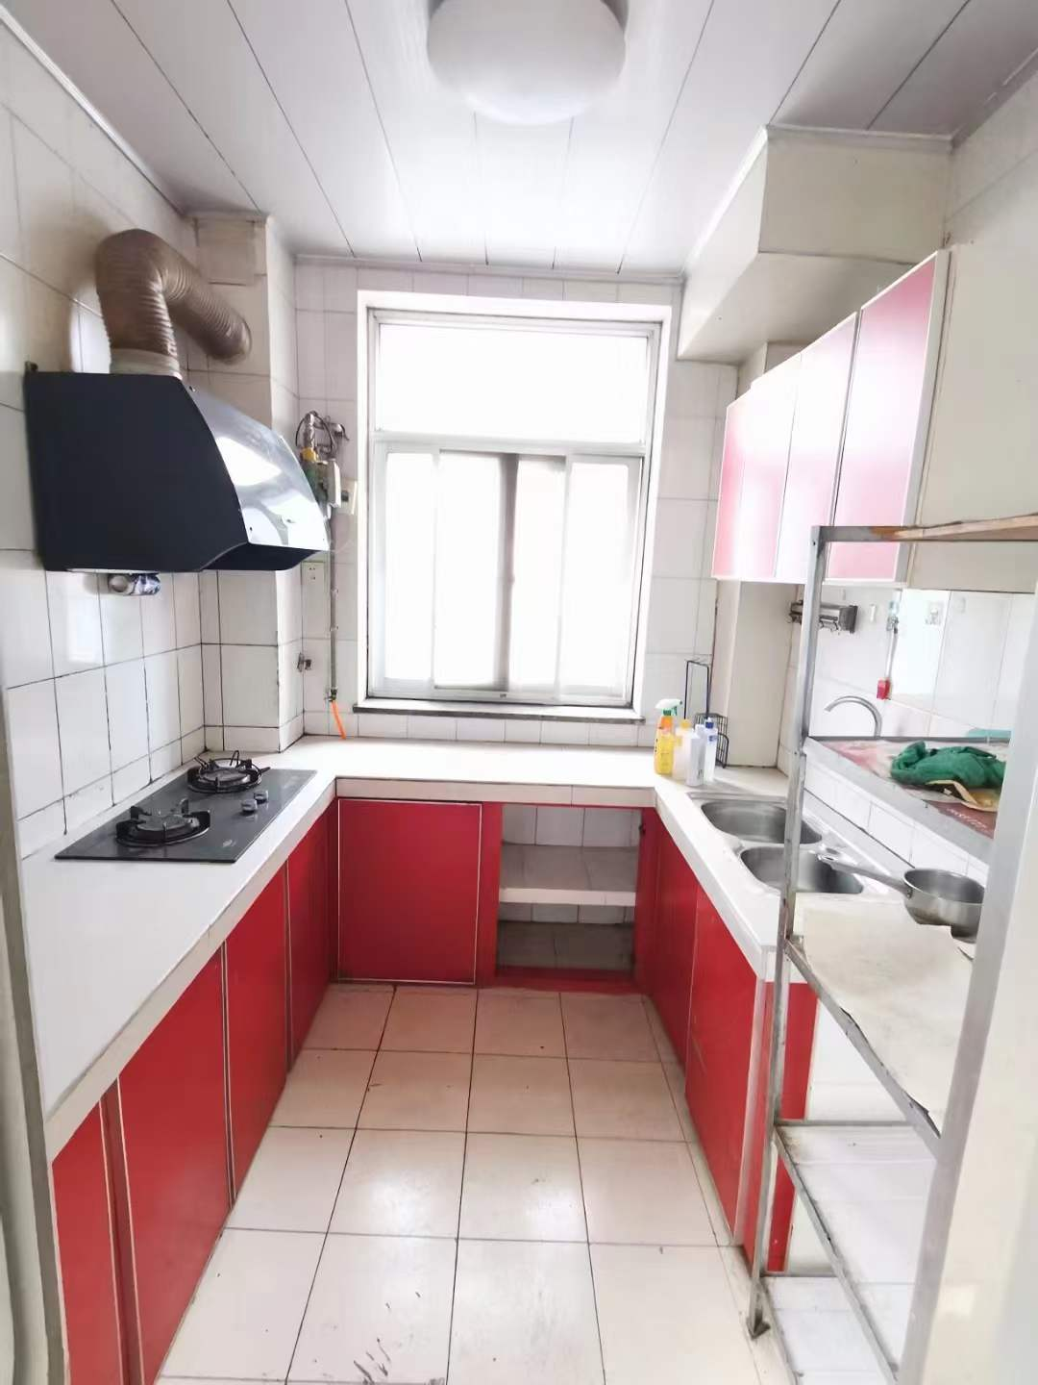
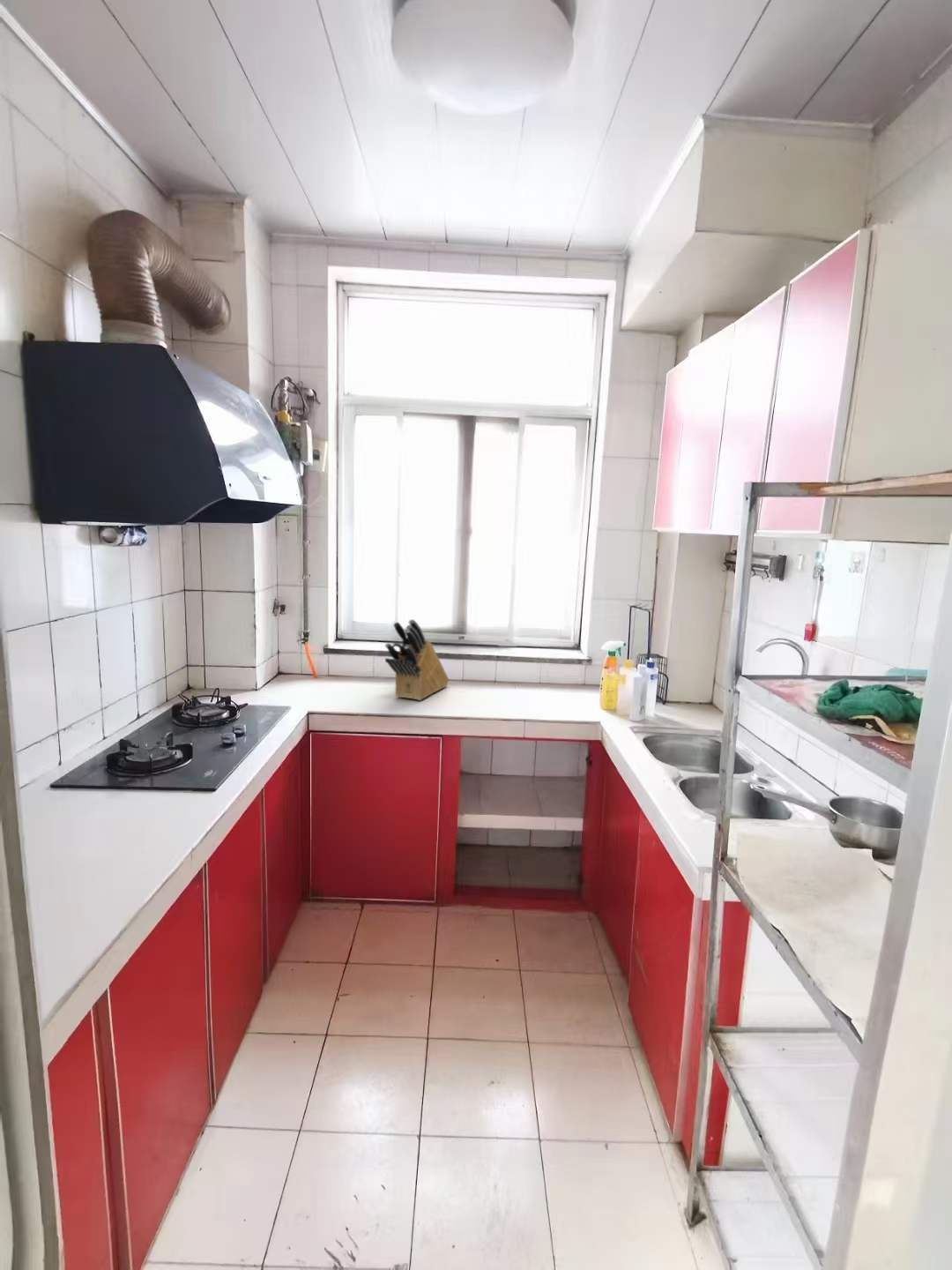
+ knife block [384,618,450,701]
